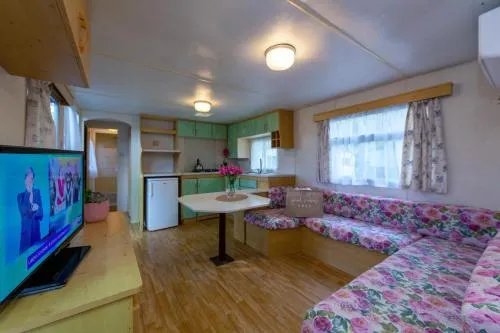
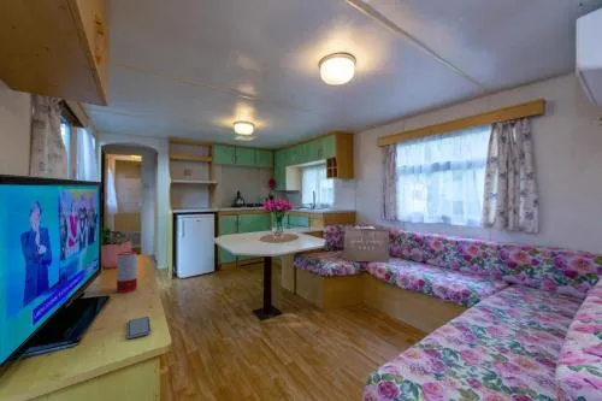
+ smartphone [126,316,152,340]
+ speaker [116,250,138,294]
